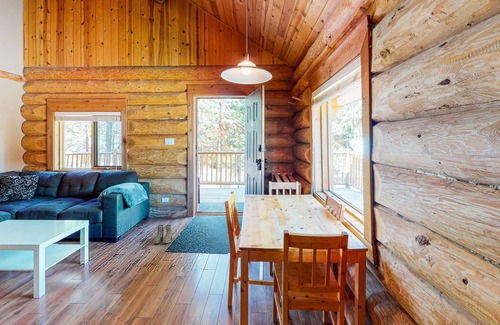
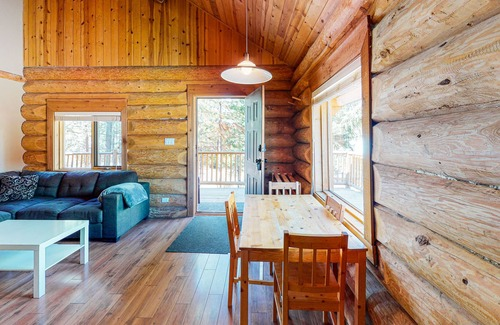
- boots [153,224,173,245]
